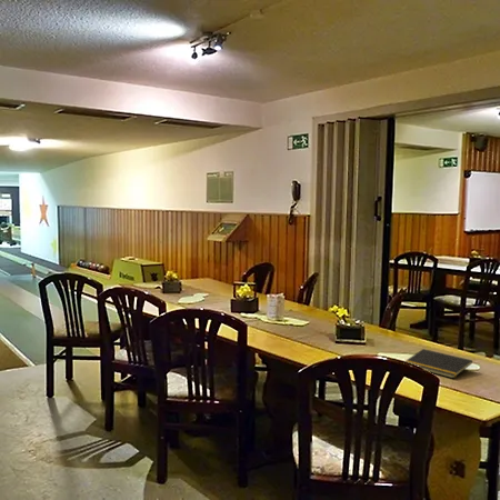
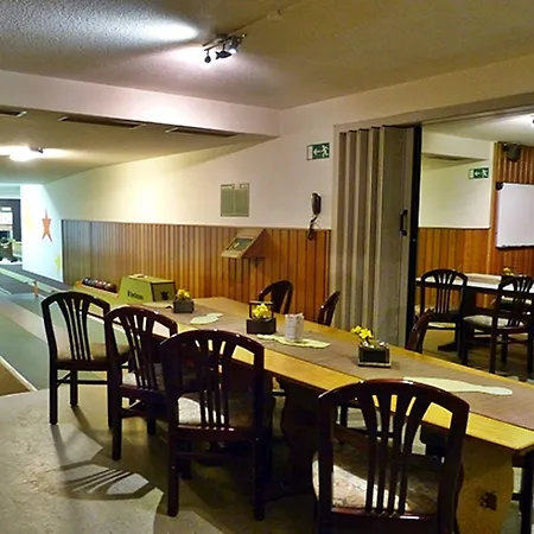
- notepad [404,348,473,379]
